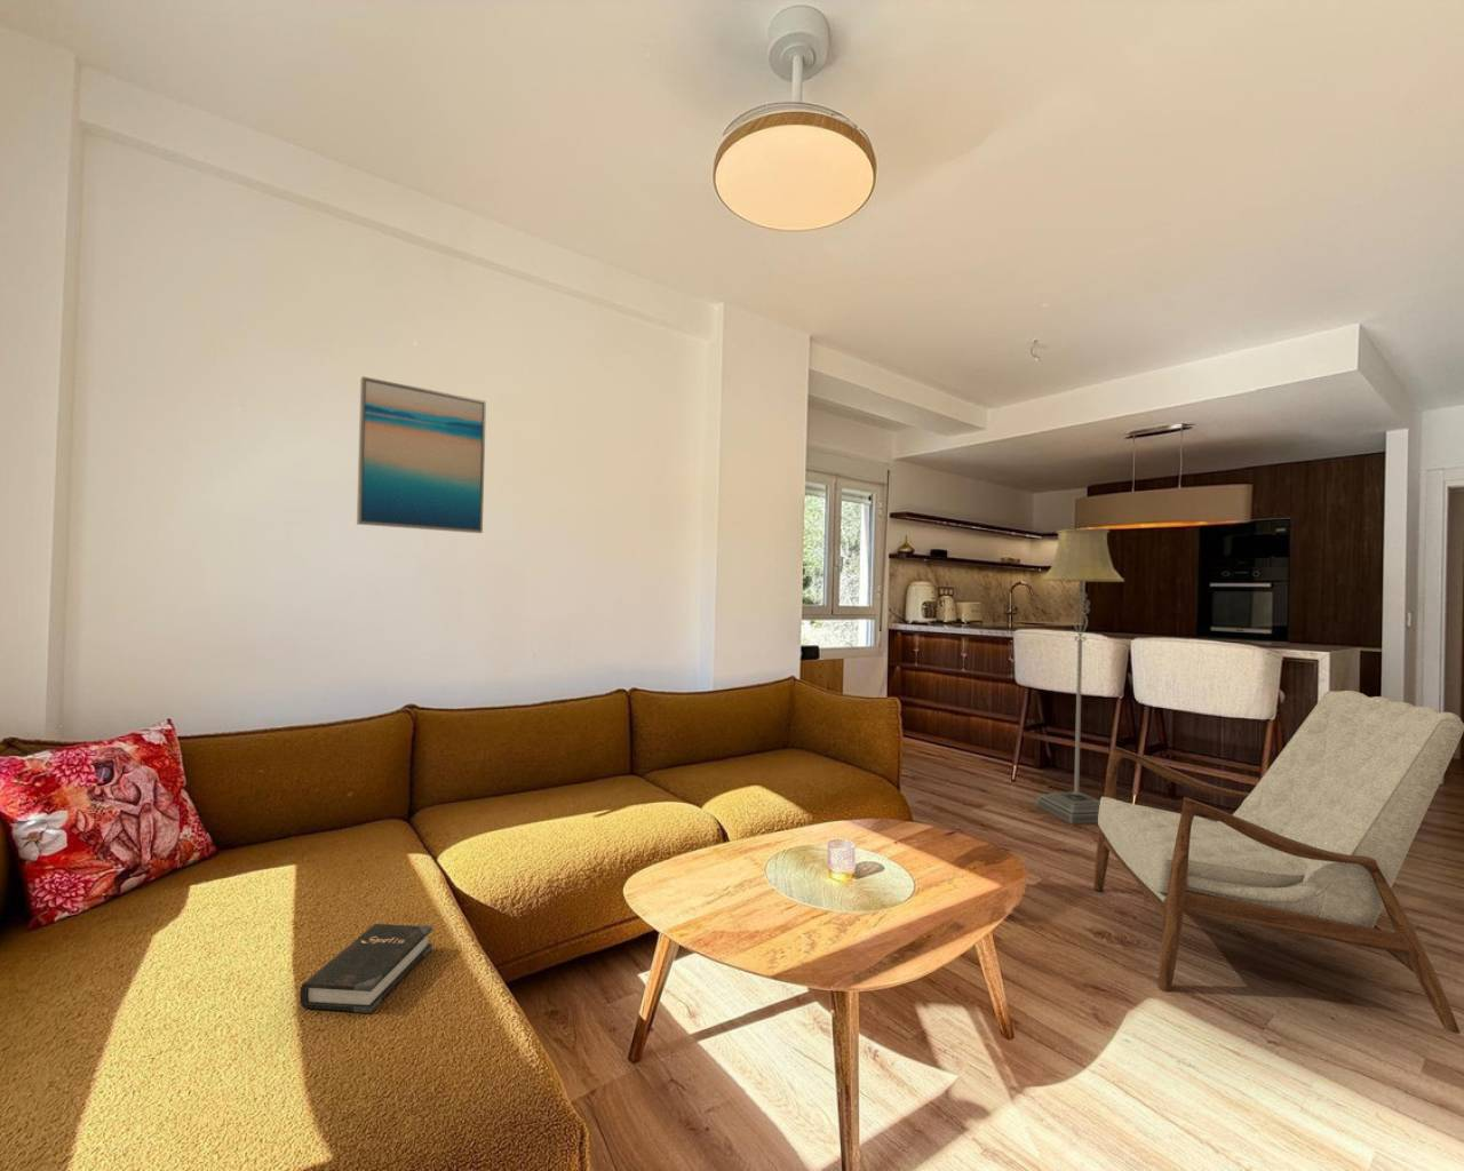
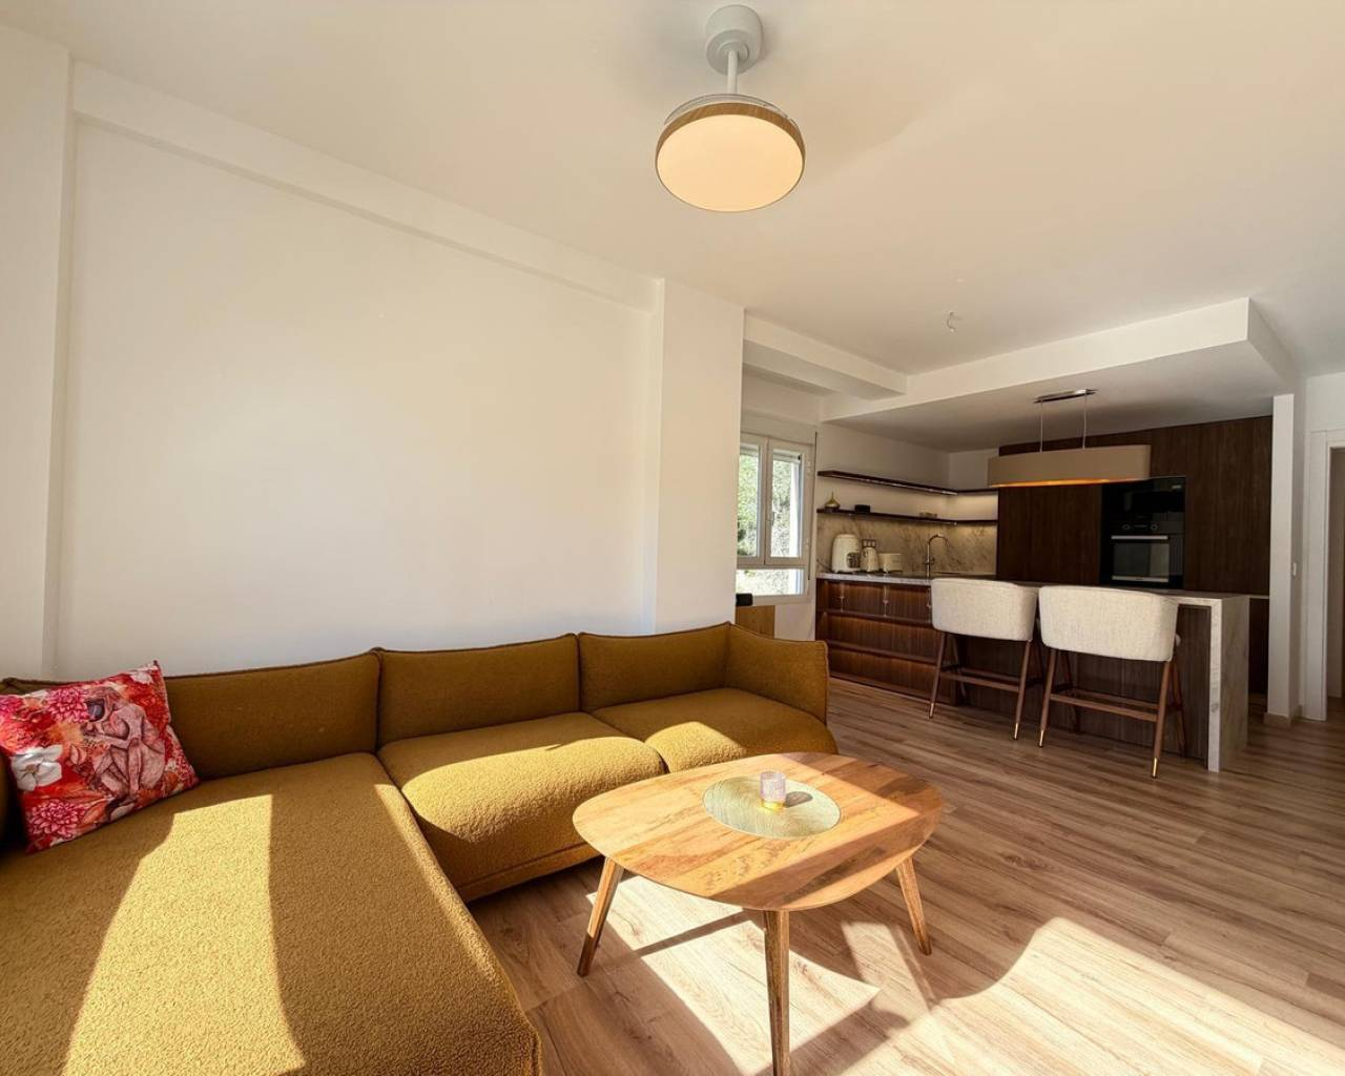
- armchair [1092,689,1464,1035]
- hardback book [299,922,434,1014]
- wall art [356,375,488,534]
- floor lamp [1035,527,1126,824]
